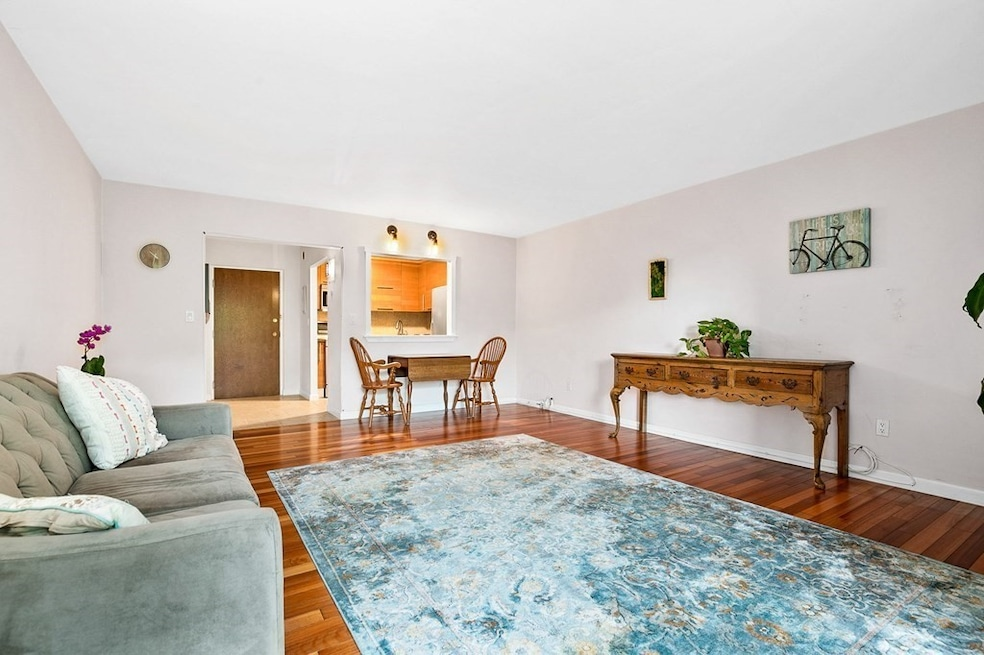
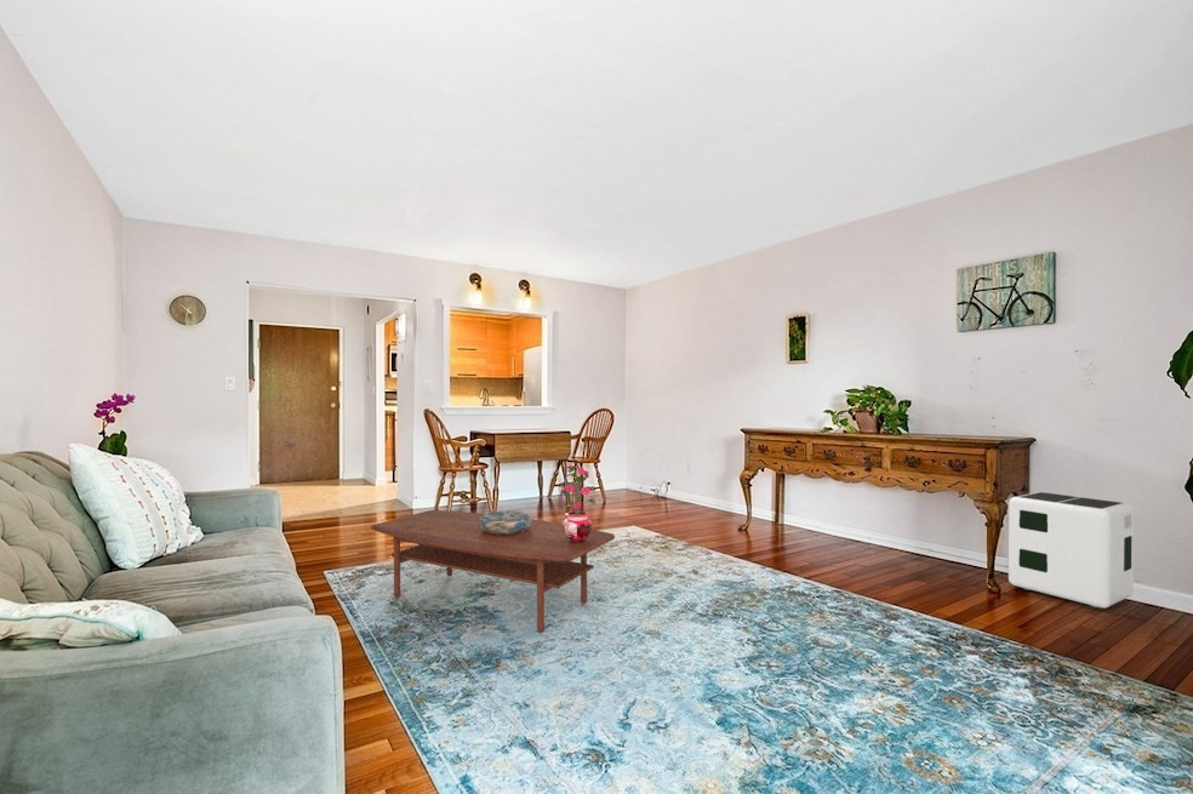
+ decorative bowl [480,509,532,535]
+ air purifier [1008,491,1135,610]
+ coffee table [370,509,616,634]
+ potted plant [558,464,596,543]
